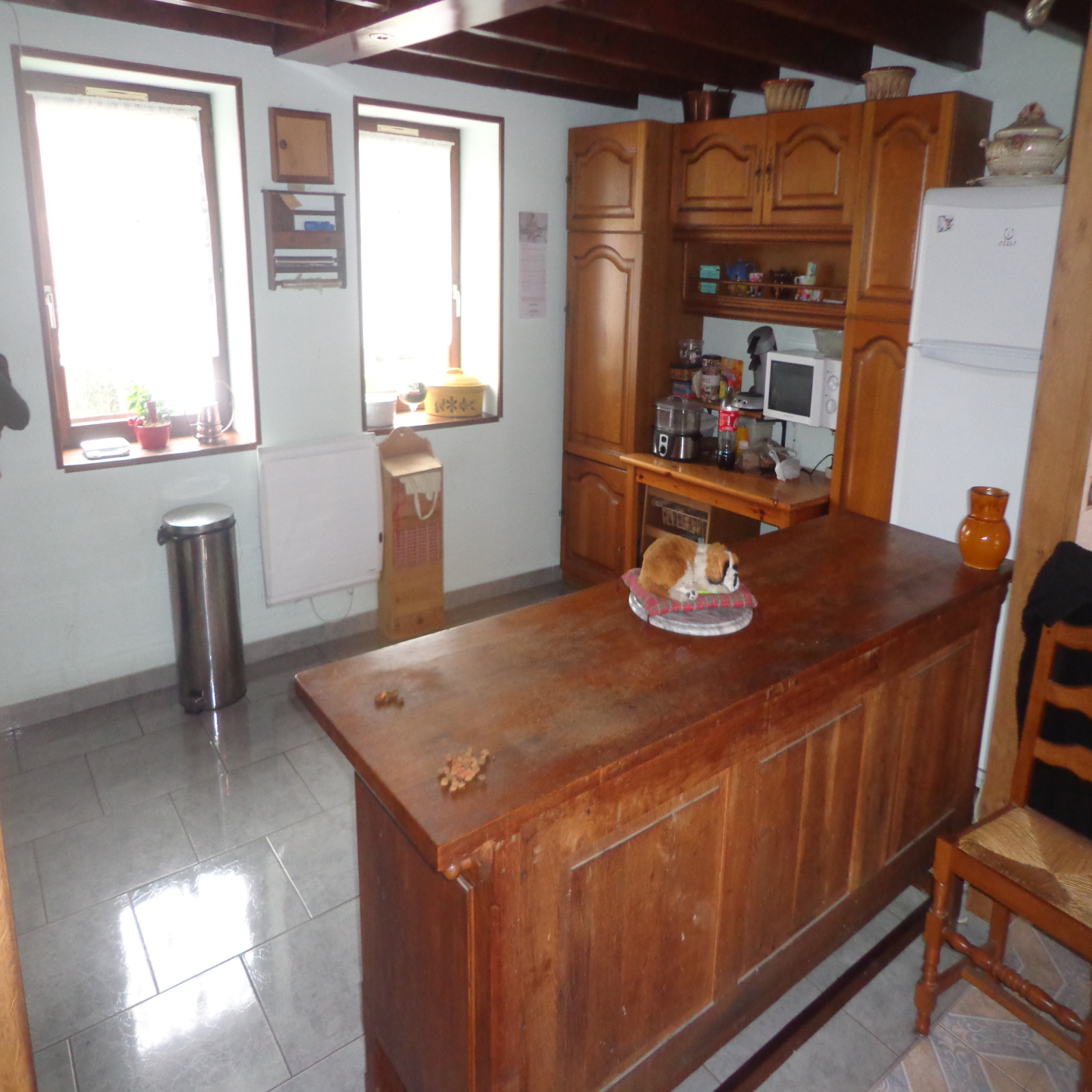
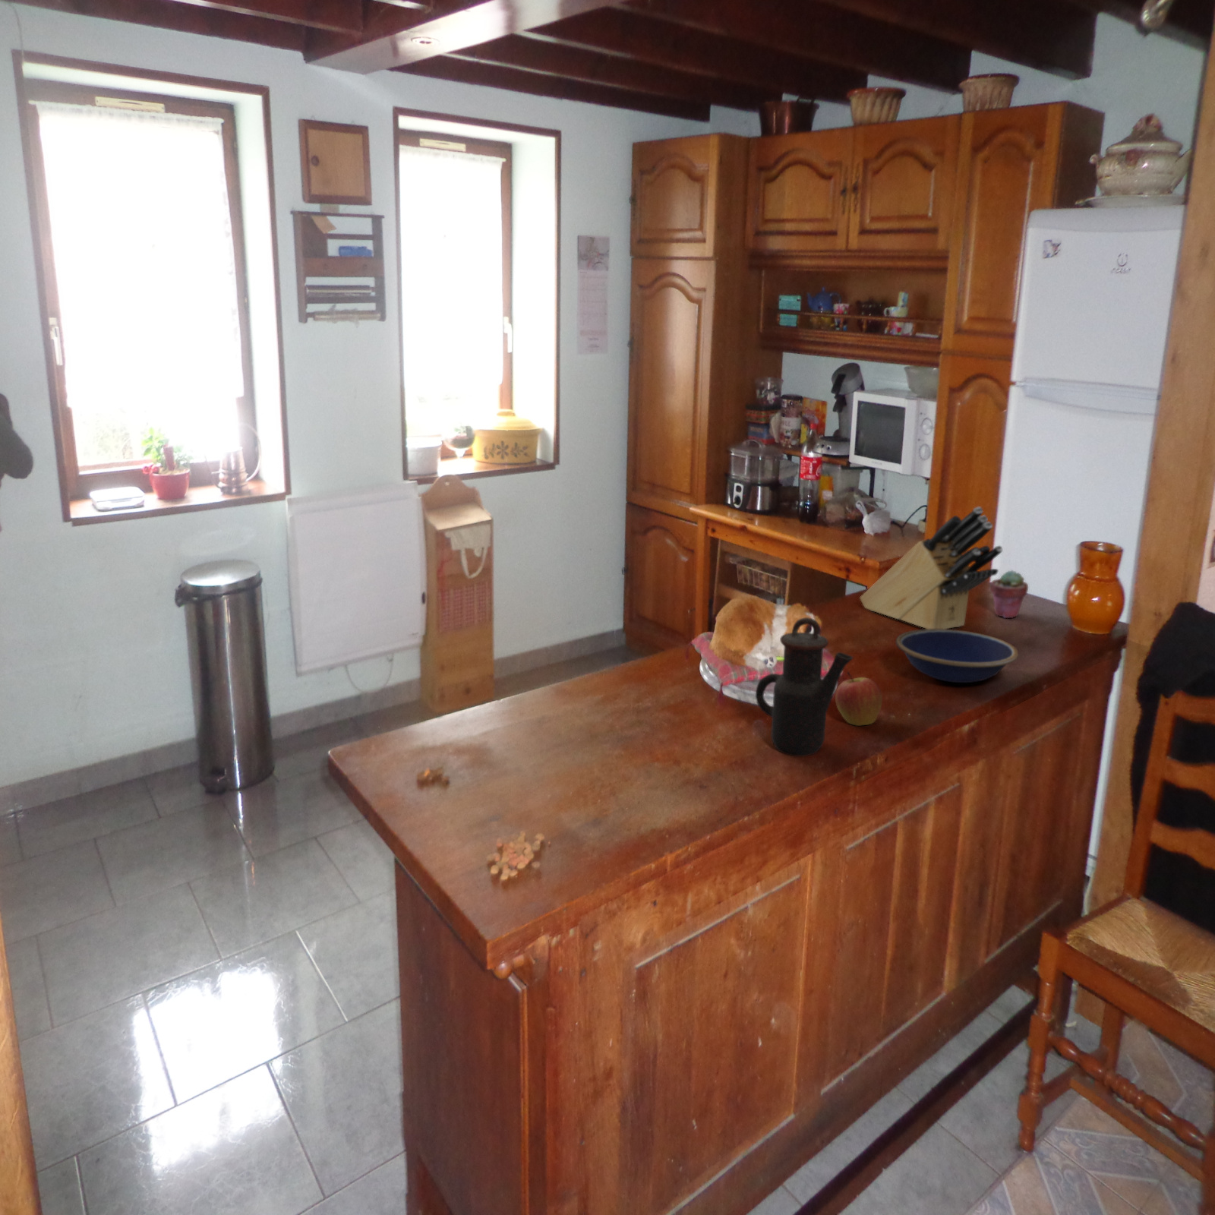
+ potted succulent [989,570,1029,619]
+ bowl [896,628,1019,683]
+ knife block [860,506,1004,630]
+ apple [834,671,883,727]
+ teapot [754,616,855,757]
